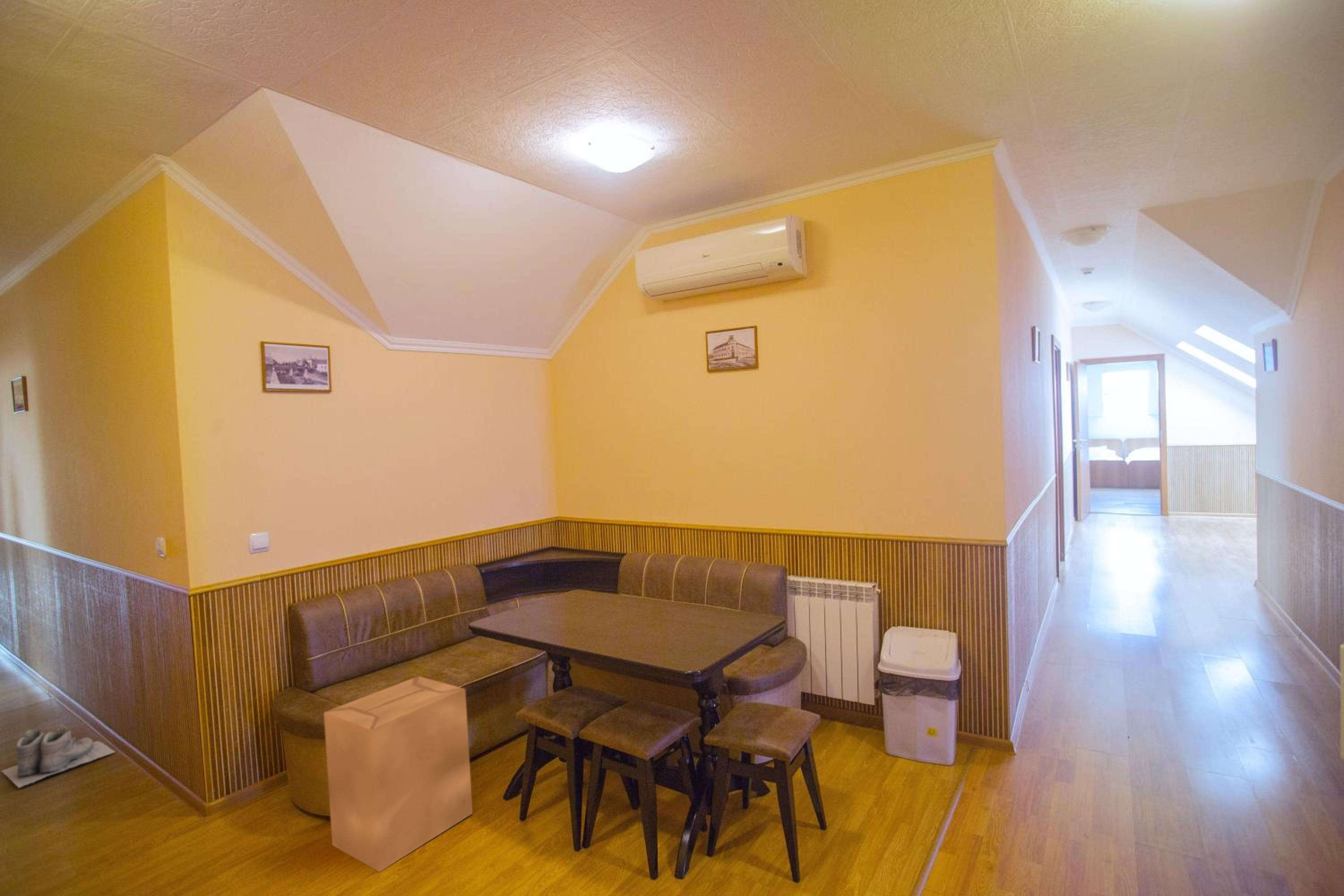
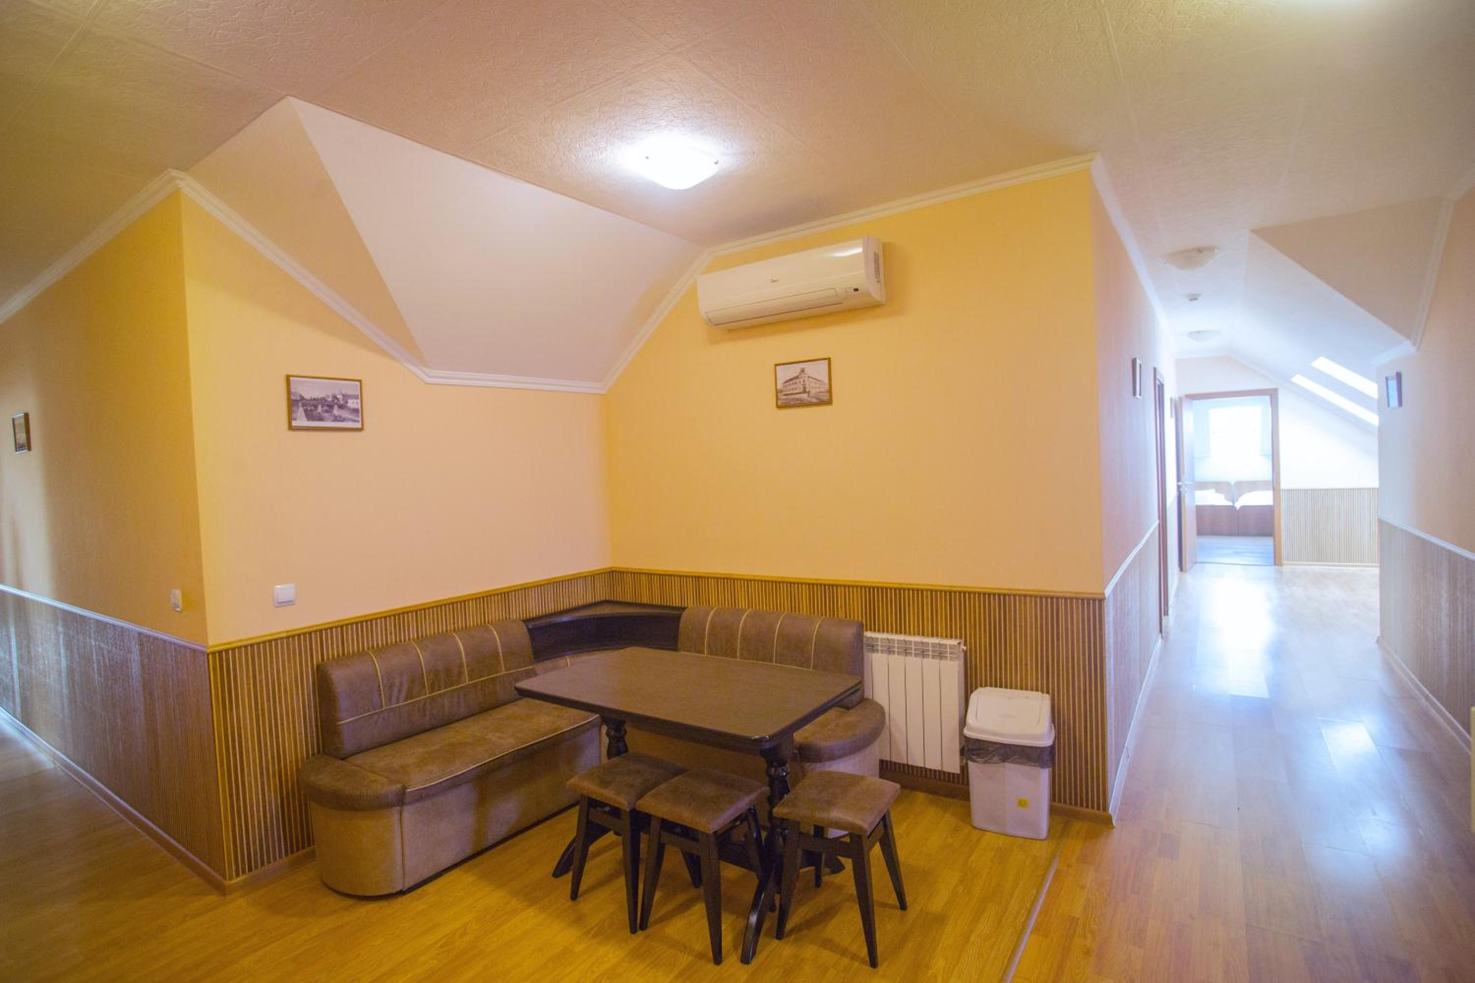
- boots [1,724,116,788]
- cardboard box [323,676,473,872]
